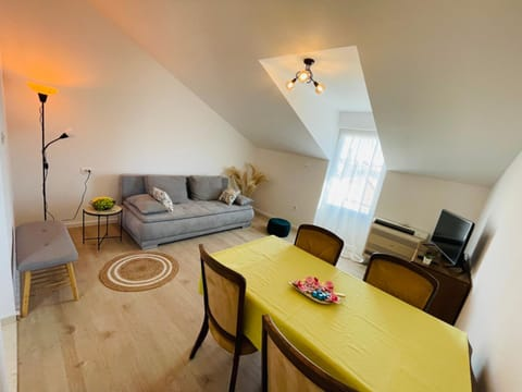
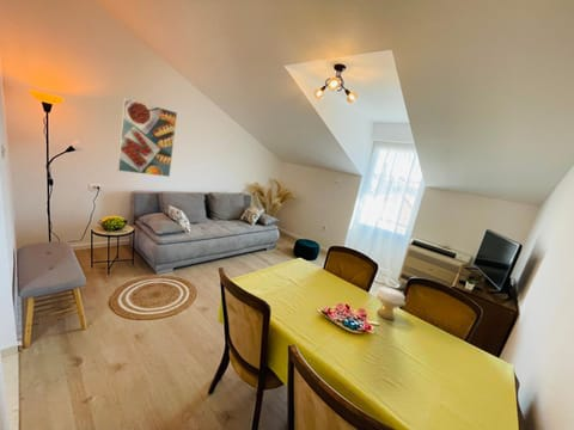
+ candle holder [374,287,407,320]
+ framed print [117,97,178,178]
